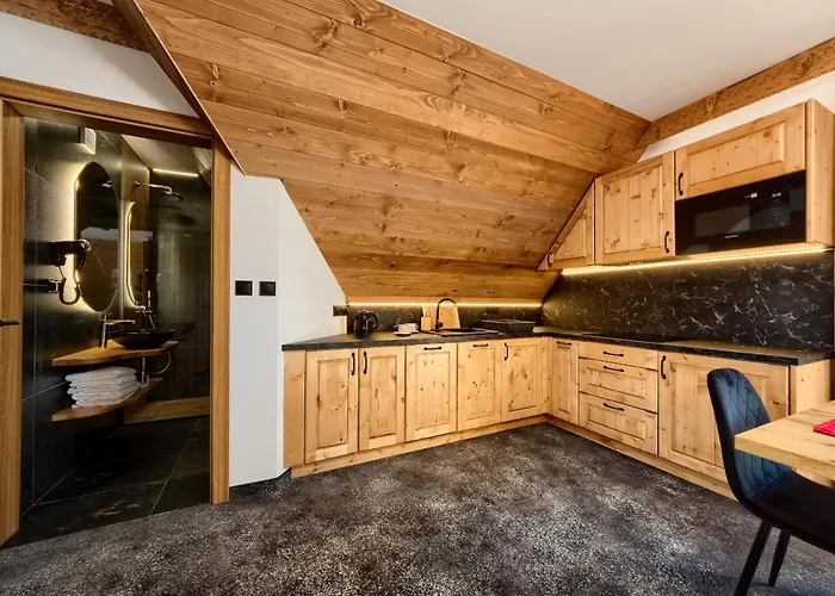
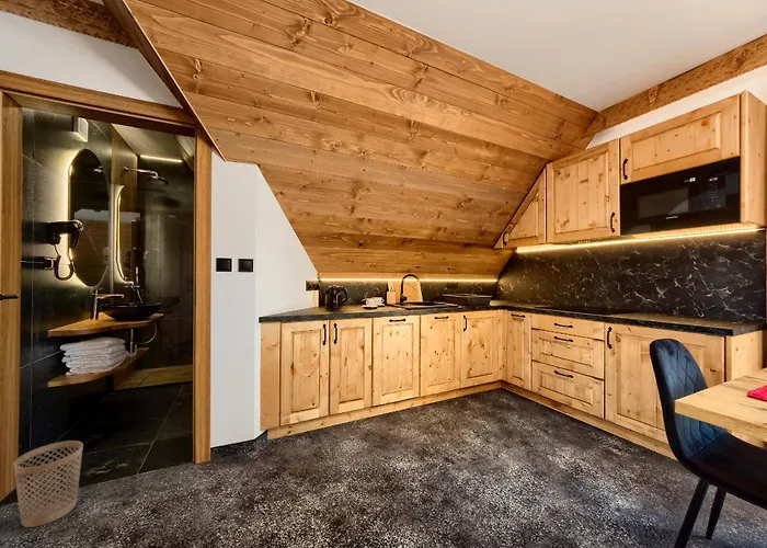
+ wastebasket [13,439,84,528]
